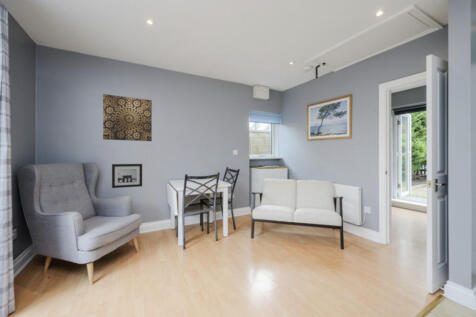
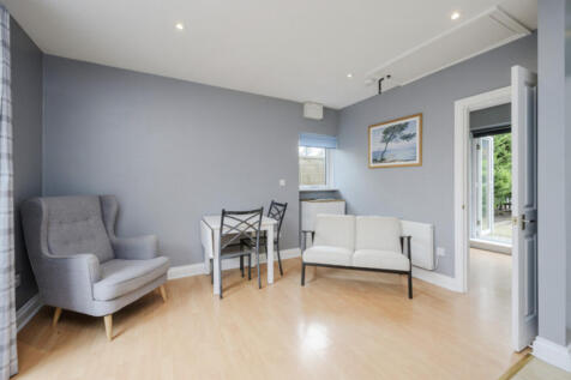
- wall art [102,93,153,142]
- wall art [111,163,143,189]
